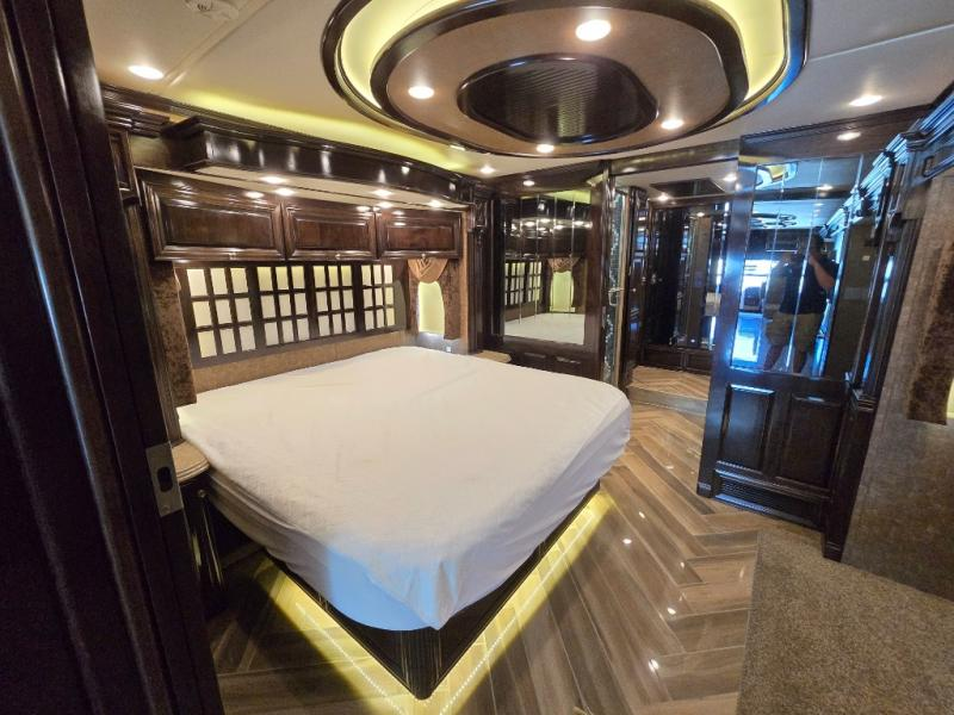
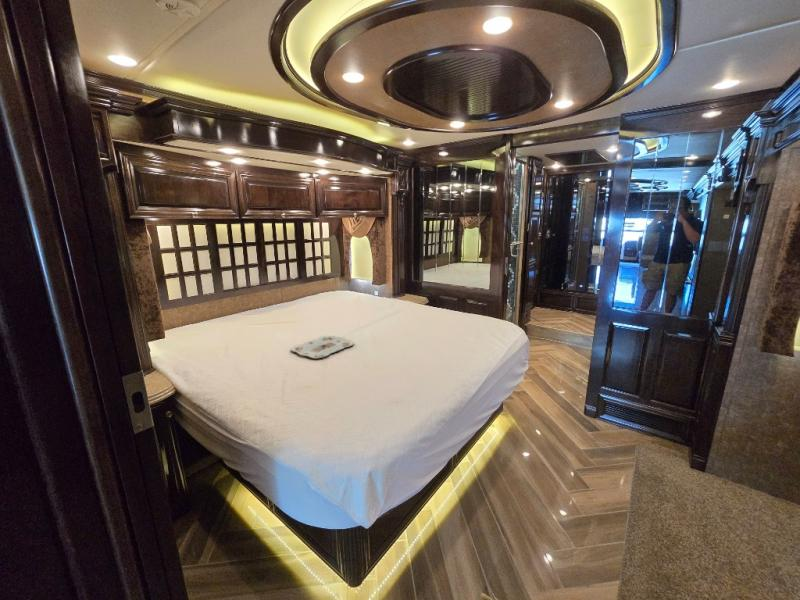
+ serving tray [290,335,355,359]
